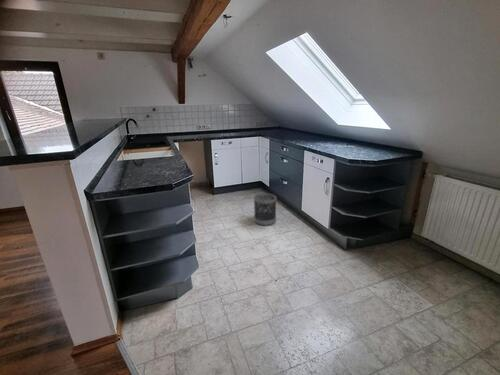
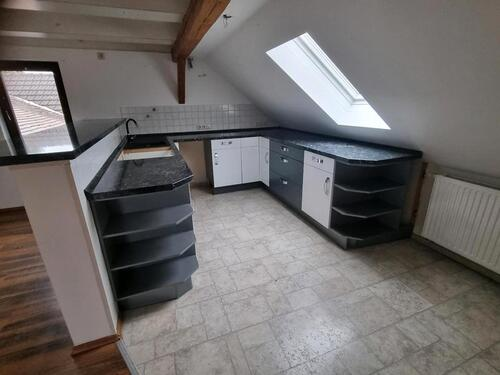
- wastebasket [253,192,277,227]
